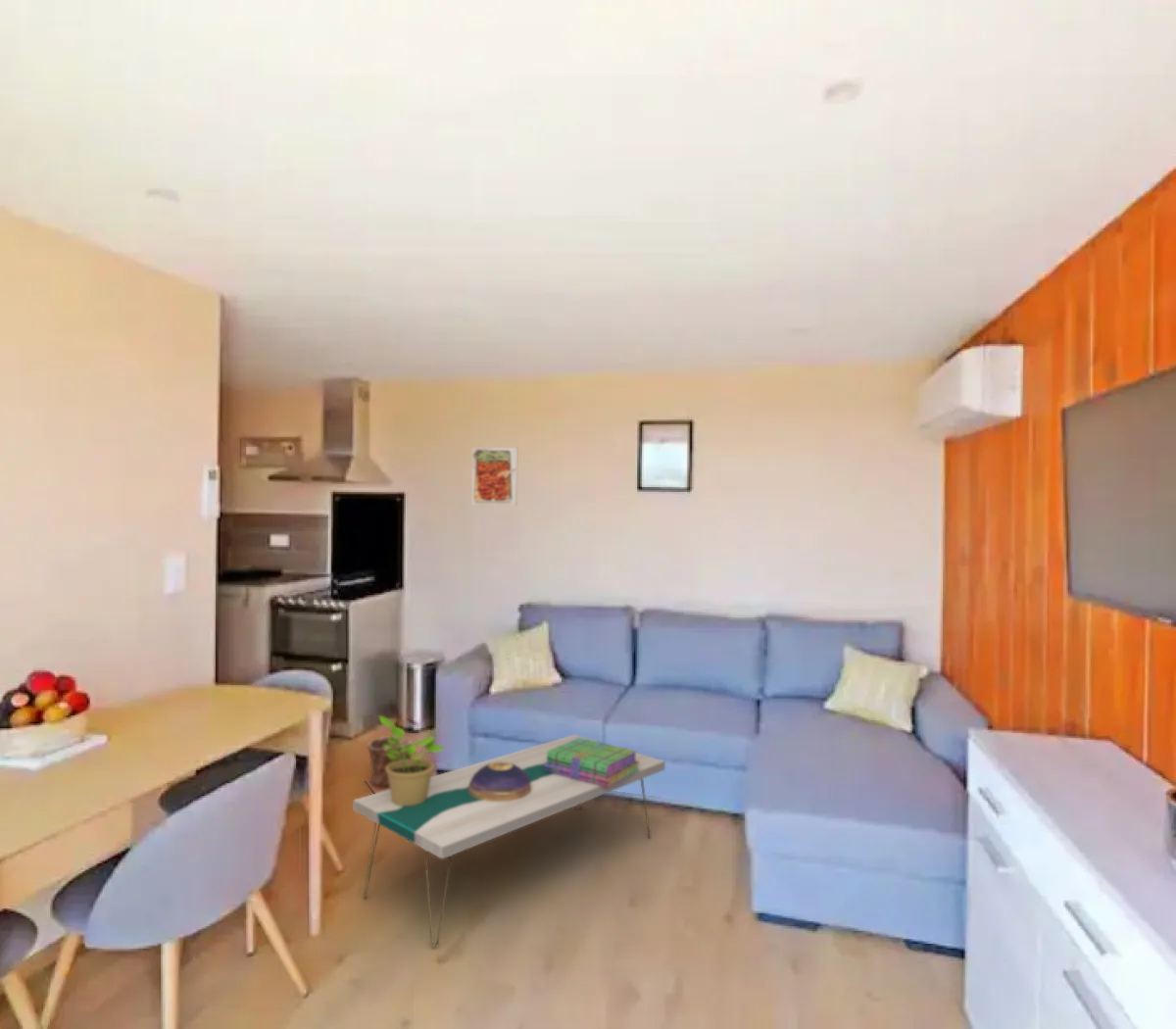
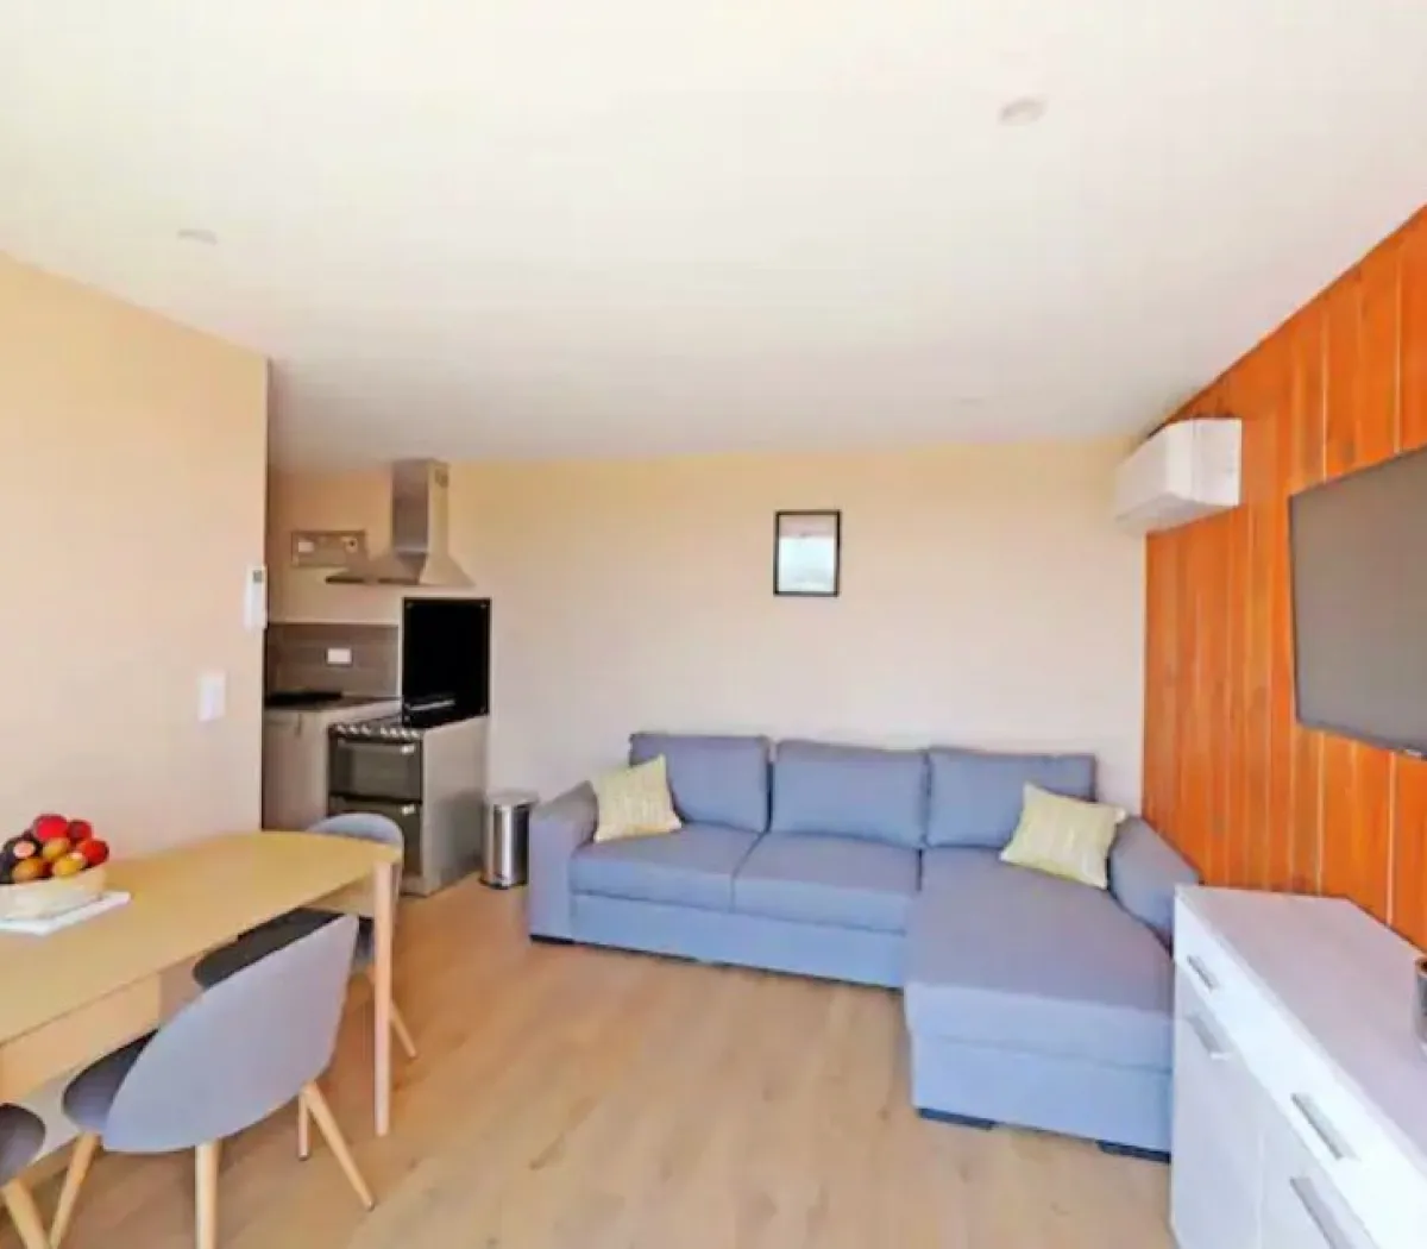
- decorative bowl [468,761,531,802]
- potted plant [377,714,447,806]
- plant pot [364,735,416,794]
- stack of books [544,738,640,788]
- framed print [470,447,519,506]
- coffee table [352,733,666,947]
